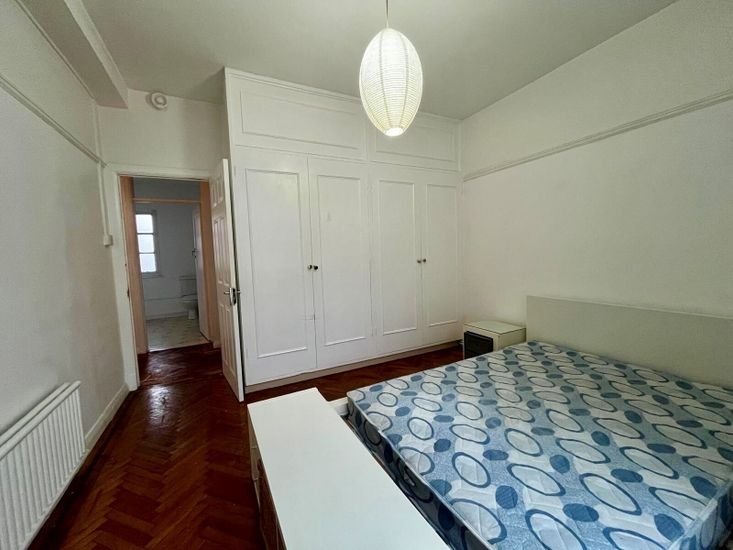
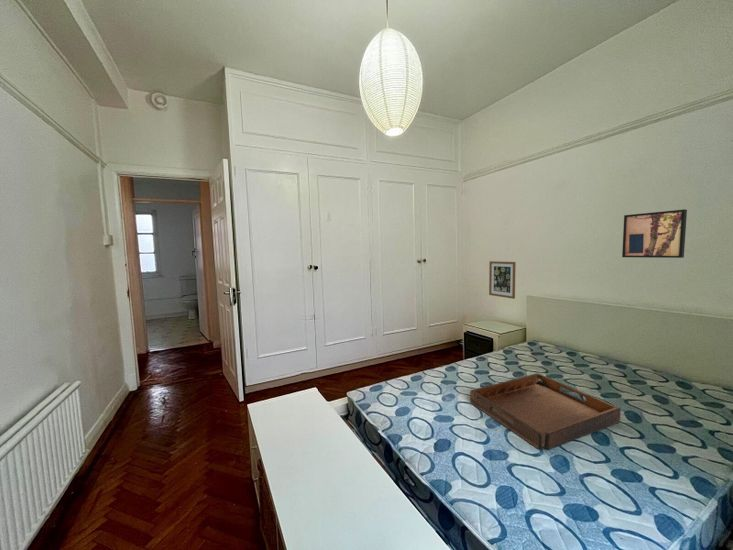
+ serving tray [469,372,622,451]
+ wall art [621,208,688,259]
+ wall art [488,260,517,300]
